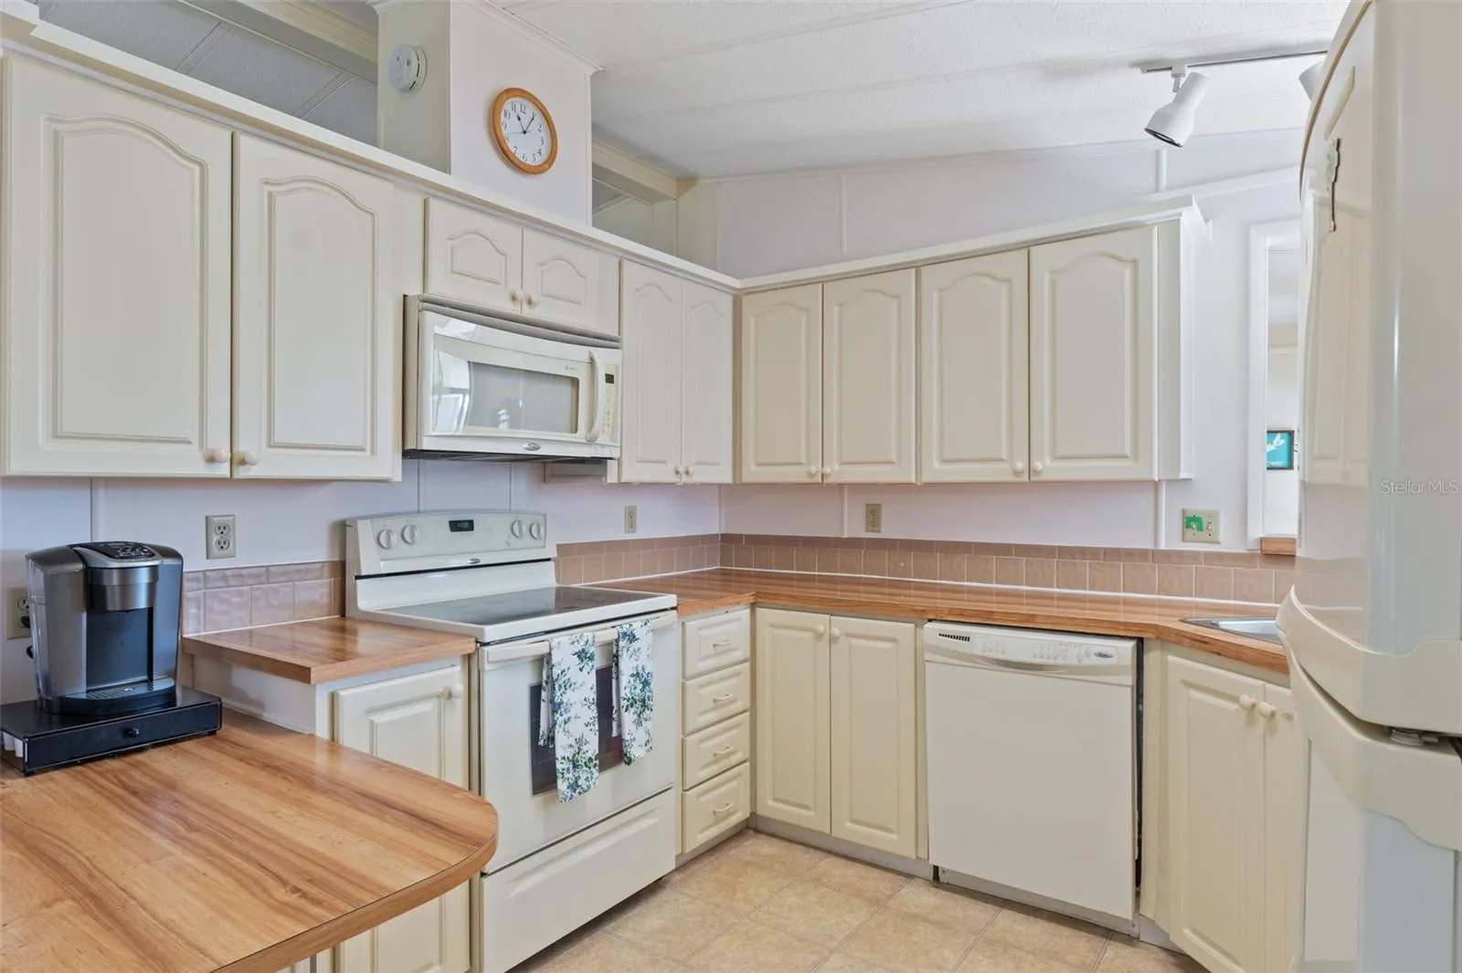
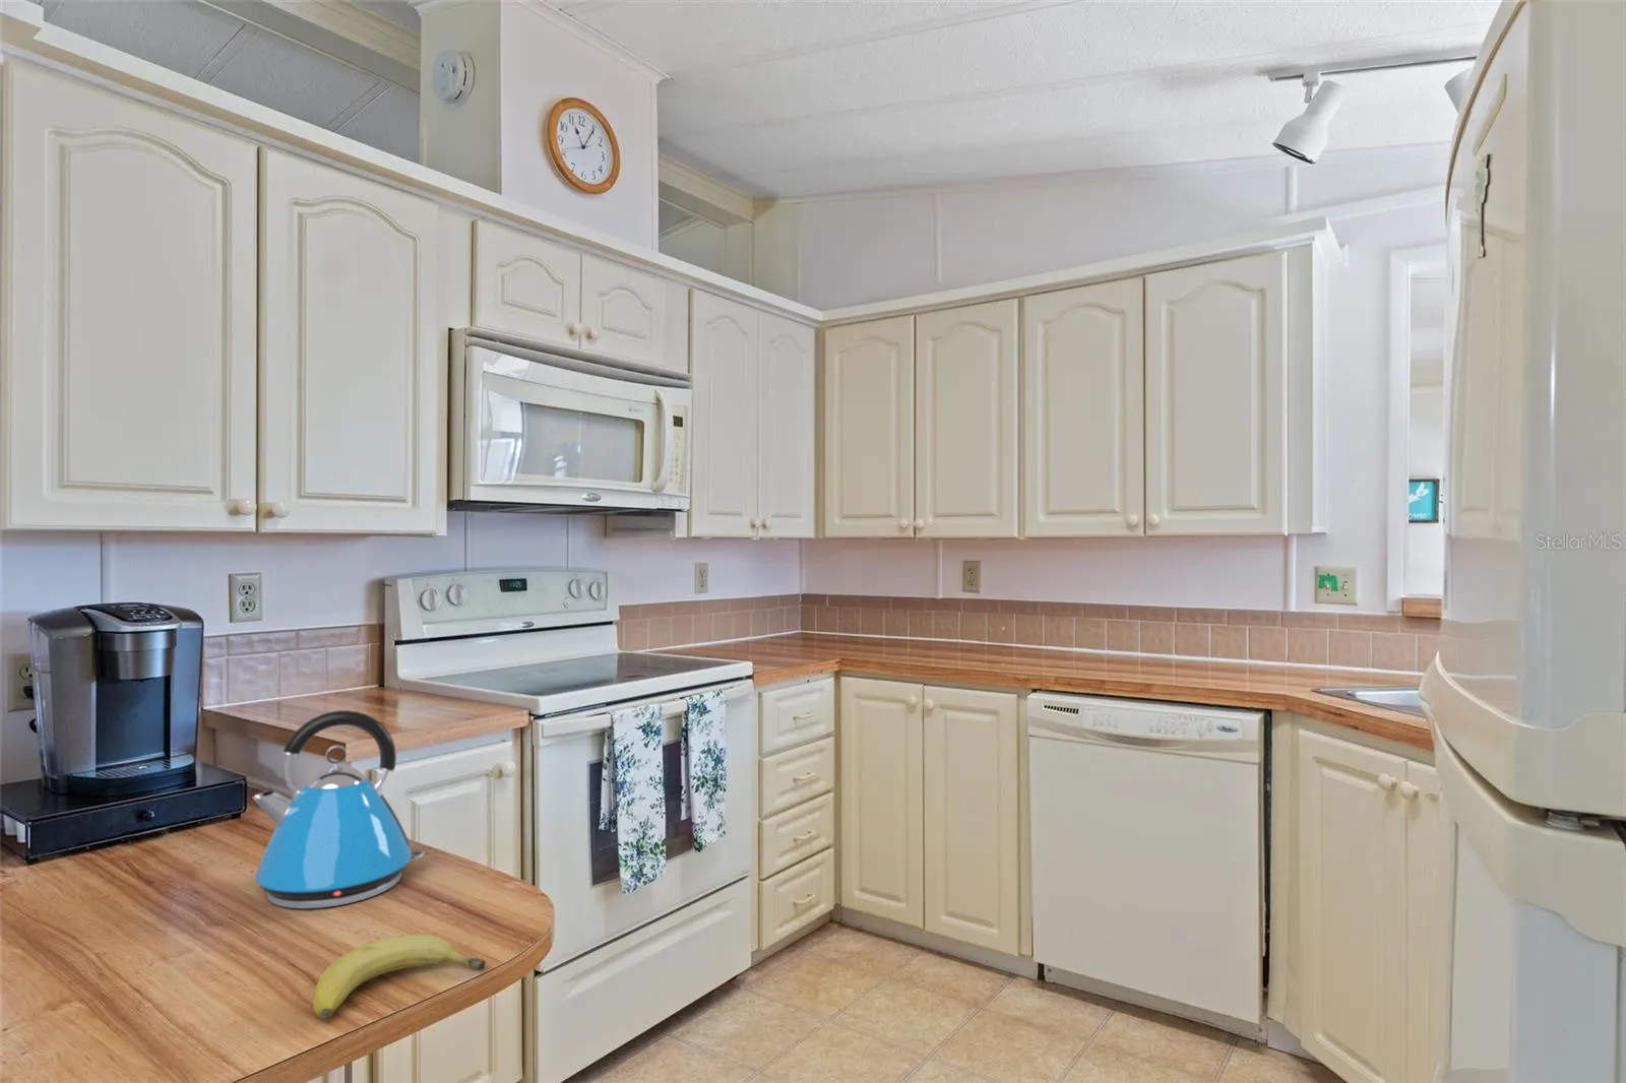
+ fruit [311,933,487,1020]
+ kettle [251,710,426,910]
